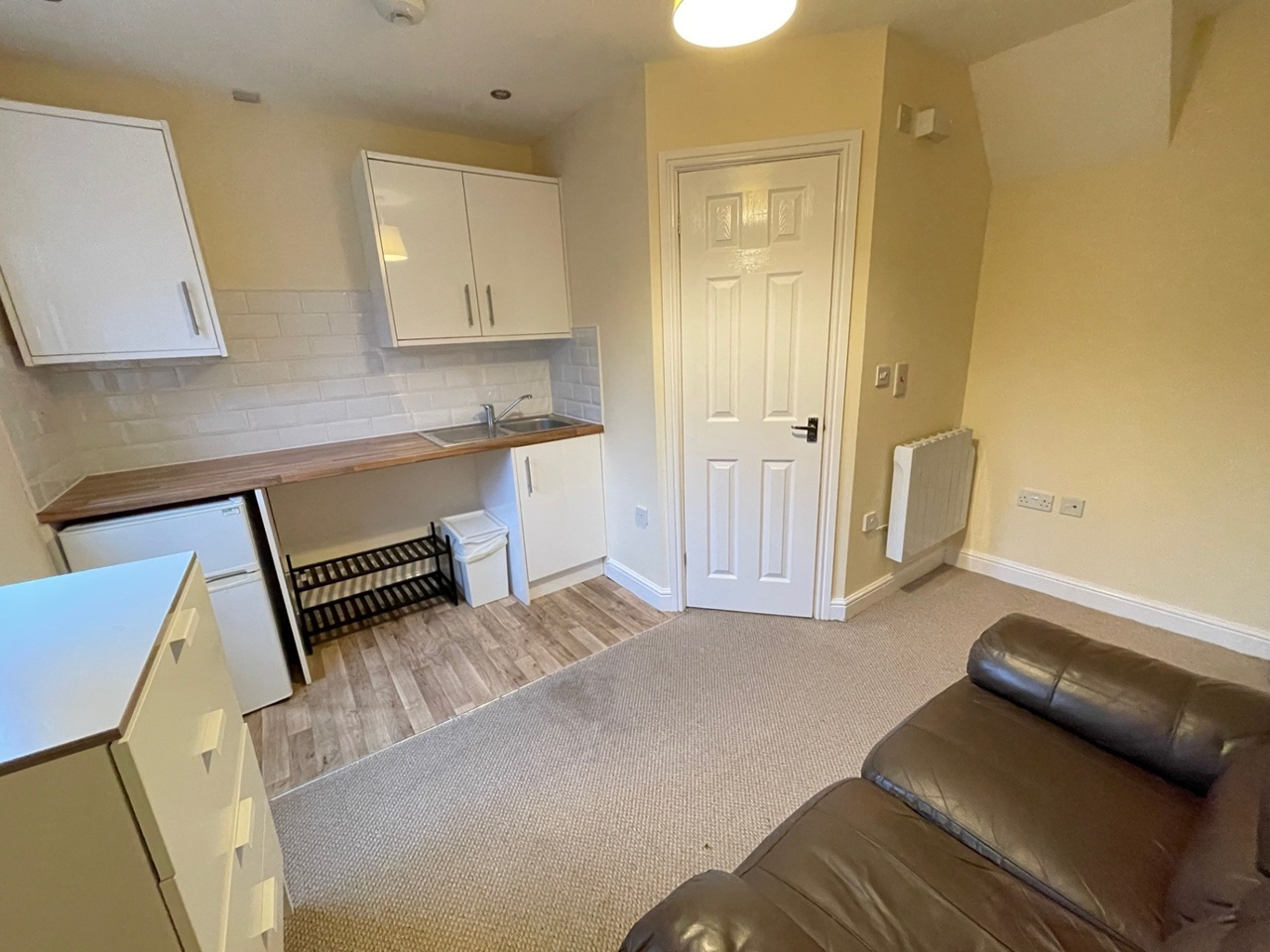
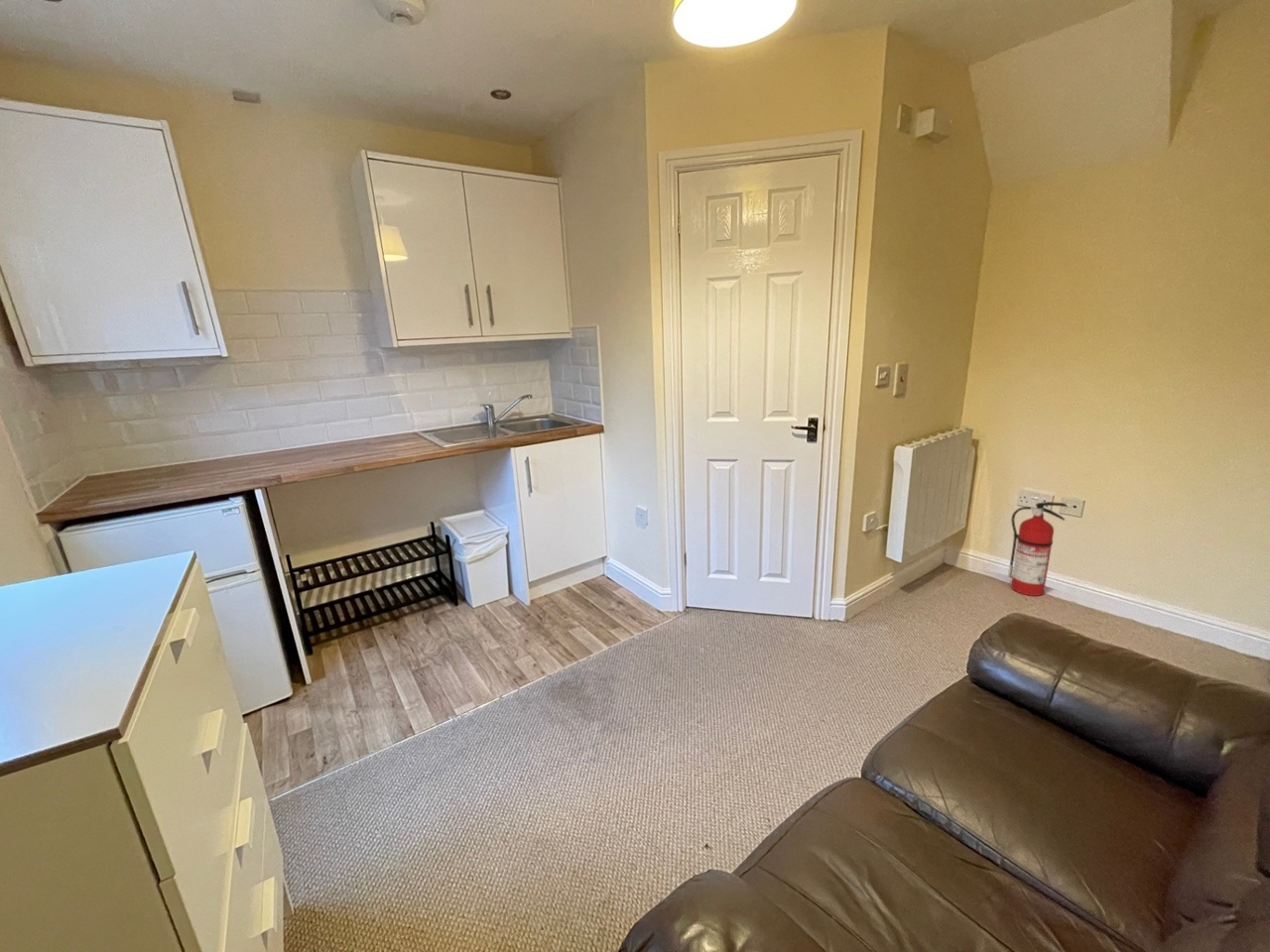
+ fire extinguisher [1007,501,1069,597]
